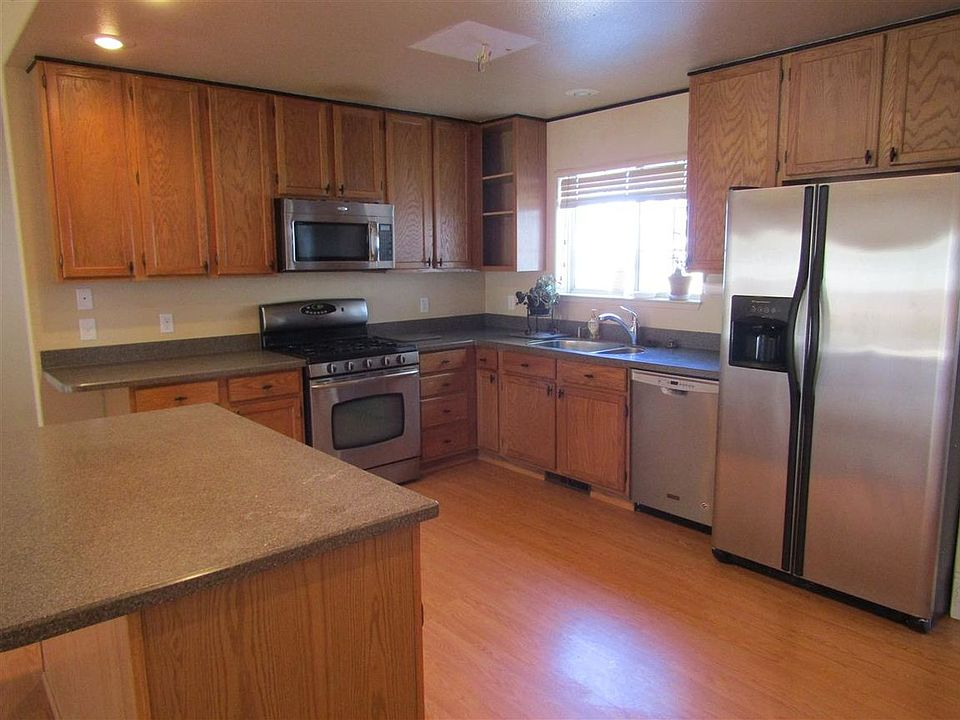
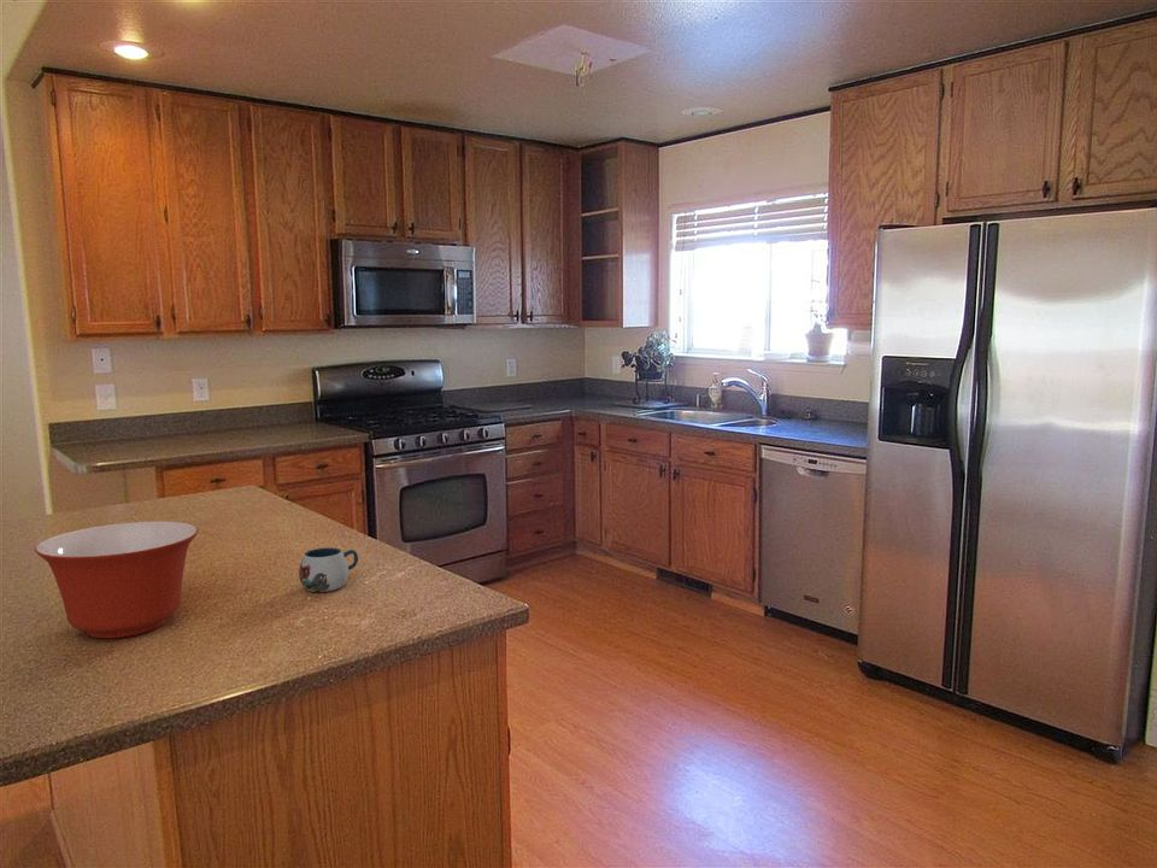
+ mug [298,546,359,593]
+ mixing bowl [34,521,199,639]
